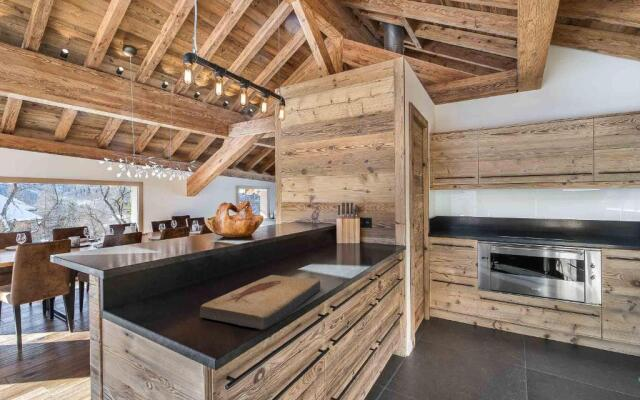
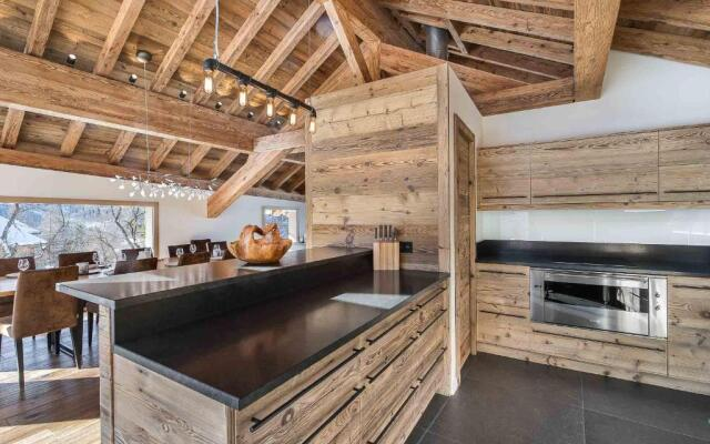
- fish fossil [199,274,321,330]
